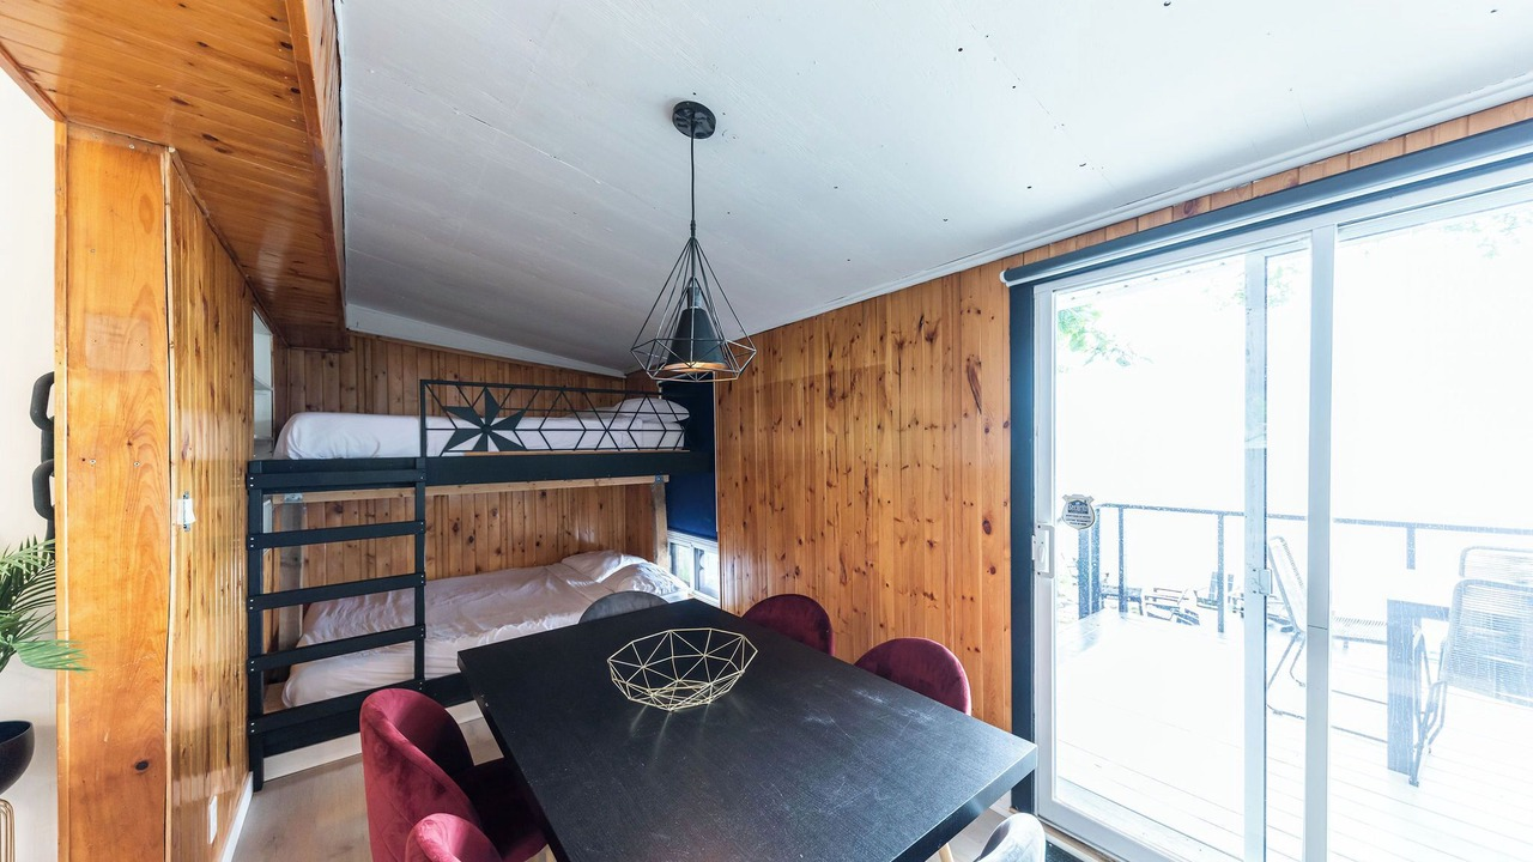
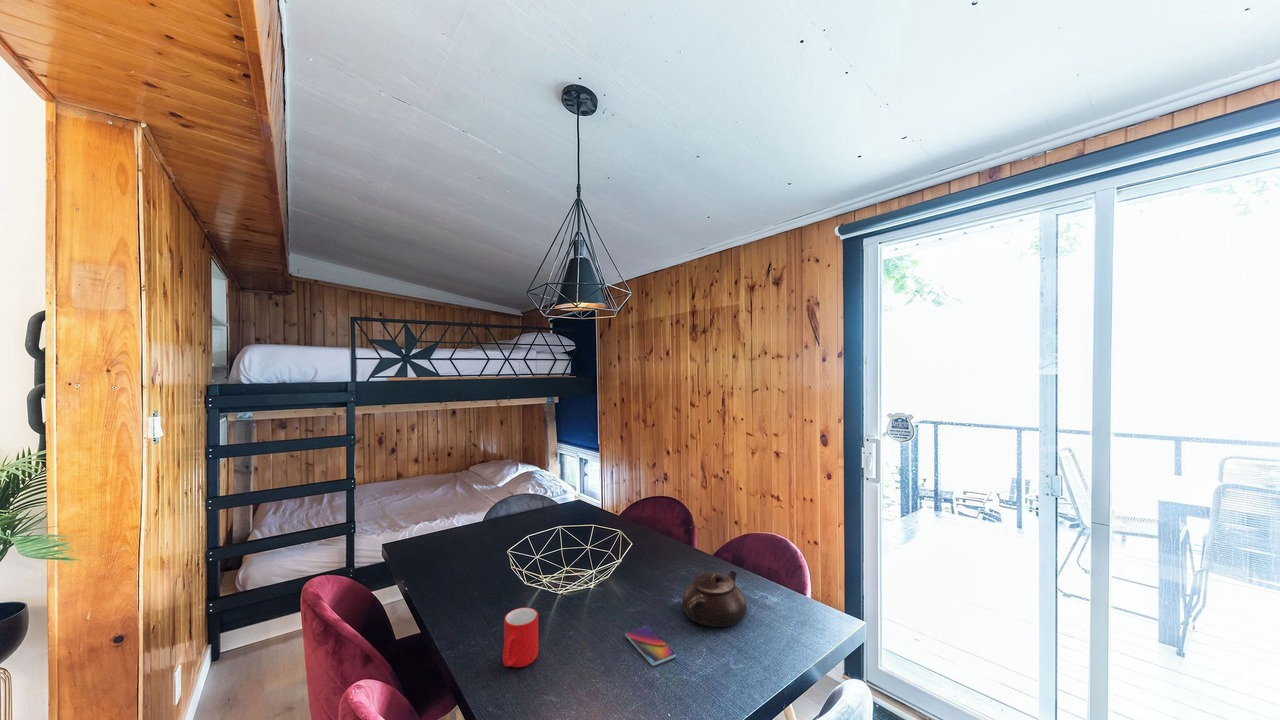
+ cup [502,606,539,668]
+ smartphone [624,625,677,667]
+ teapot [682,570,748,628]
